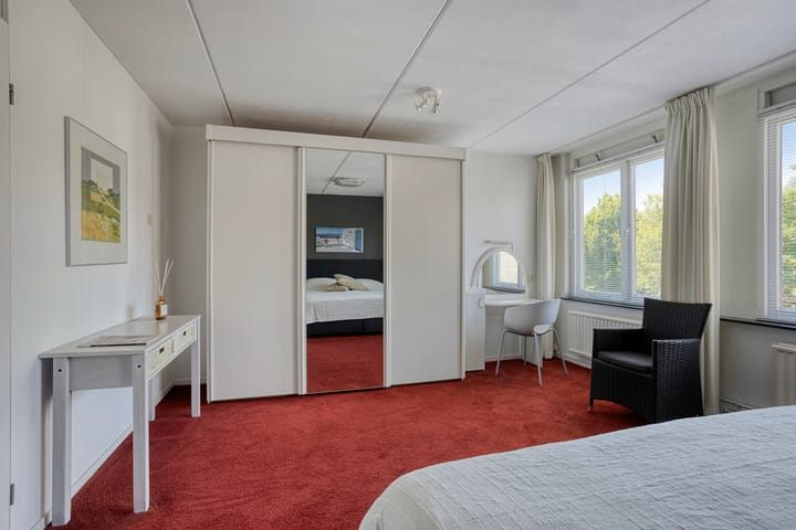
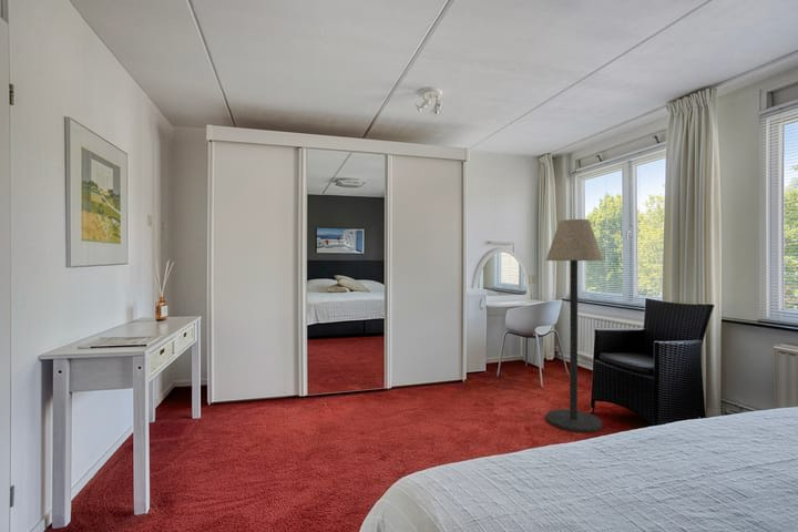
+ floor lamp [545,218,605,433]
